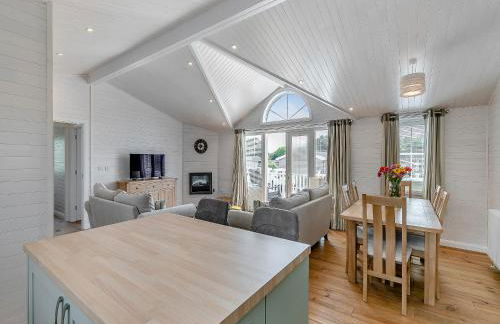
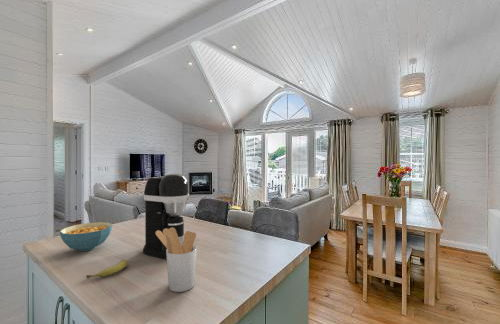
+ fruit [85,259,129,279]
+ utensil holder [156,227,198,293]
+ cereal bowl [59,221,113,252]
+ coffee maker [142,173,190,260]
